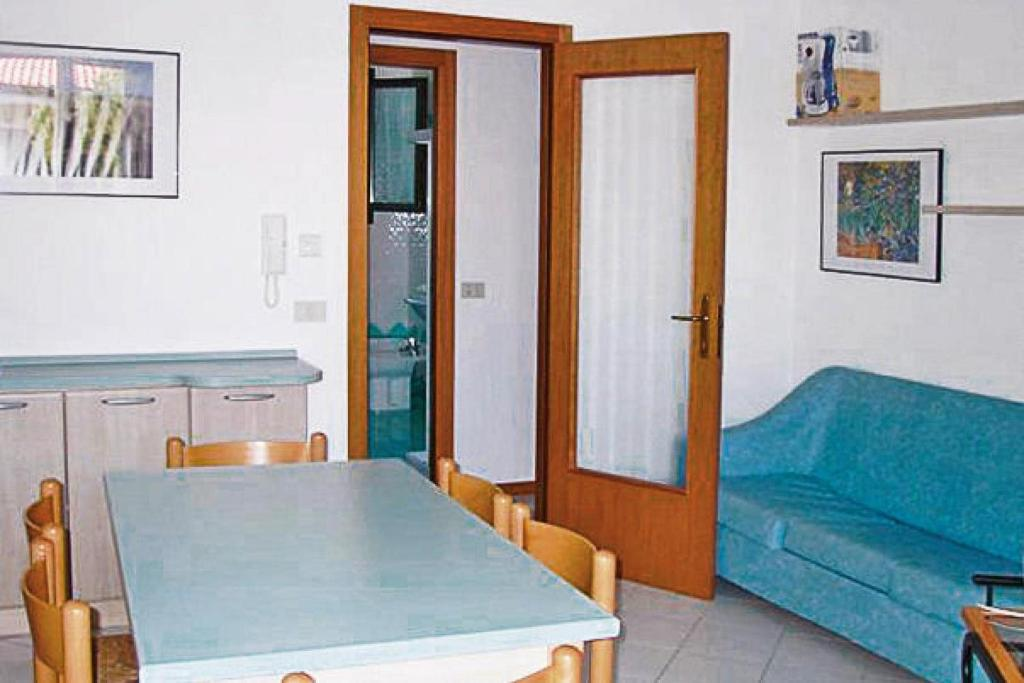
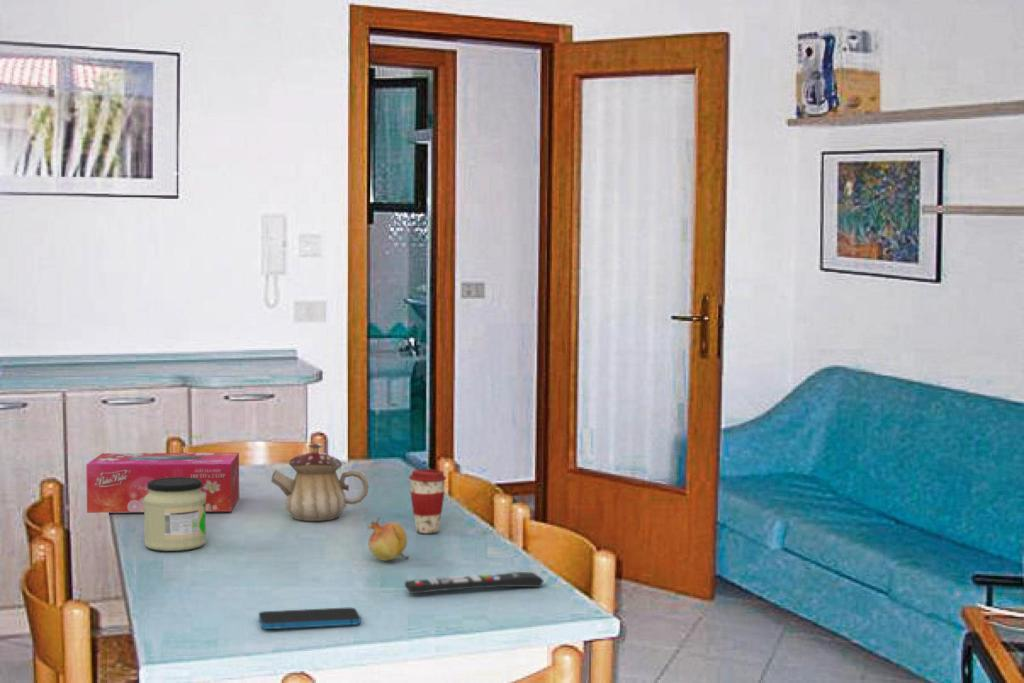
+ smartphone [258,606,362,630]
+ remote control [403,571,545,594]
+ jar [143,477,207,552]
+ tissue box [85,452,240,514]
+ teapot [270,442,370,522]
+ fruit [366,517,411,562]
+ coffee cup [408,468,447,534]
